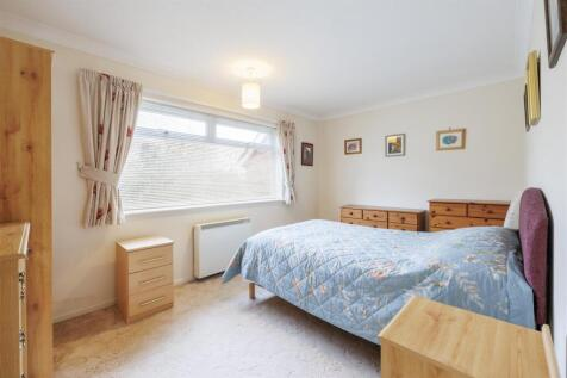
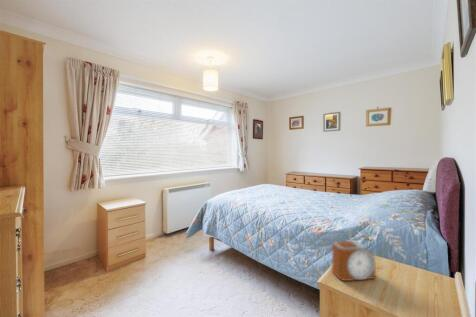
+ alarm clock [331,240,376,282]
